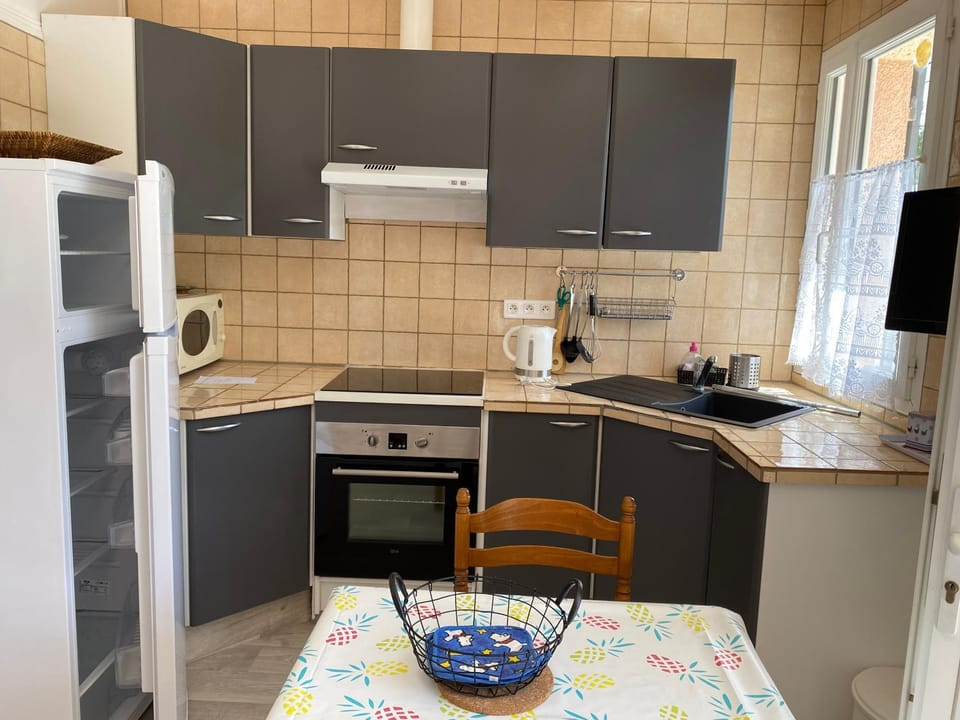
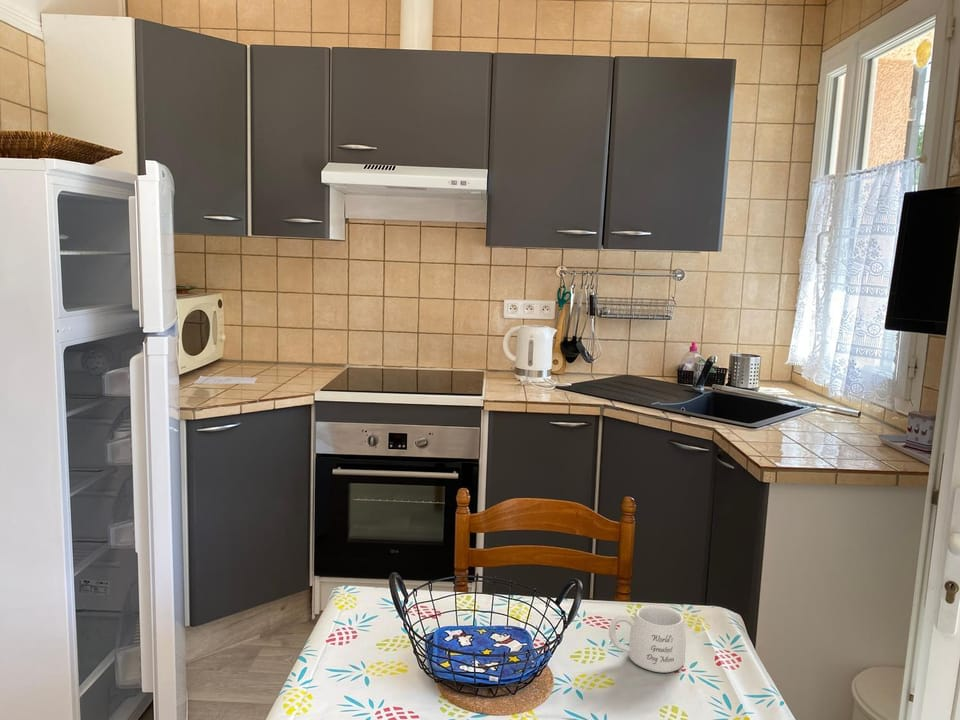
+ mug [608,604,687,674]
